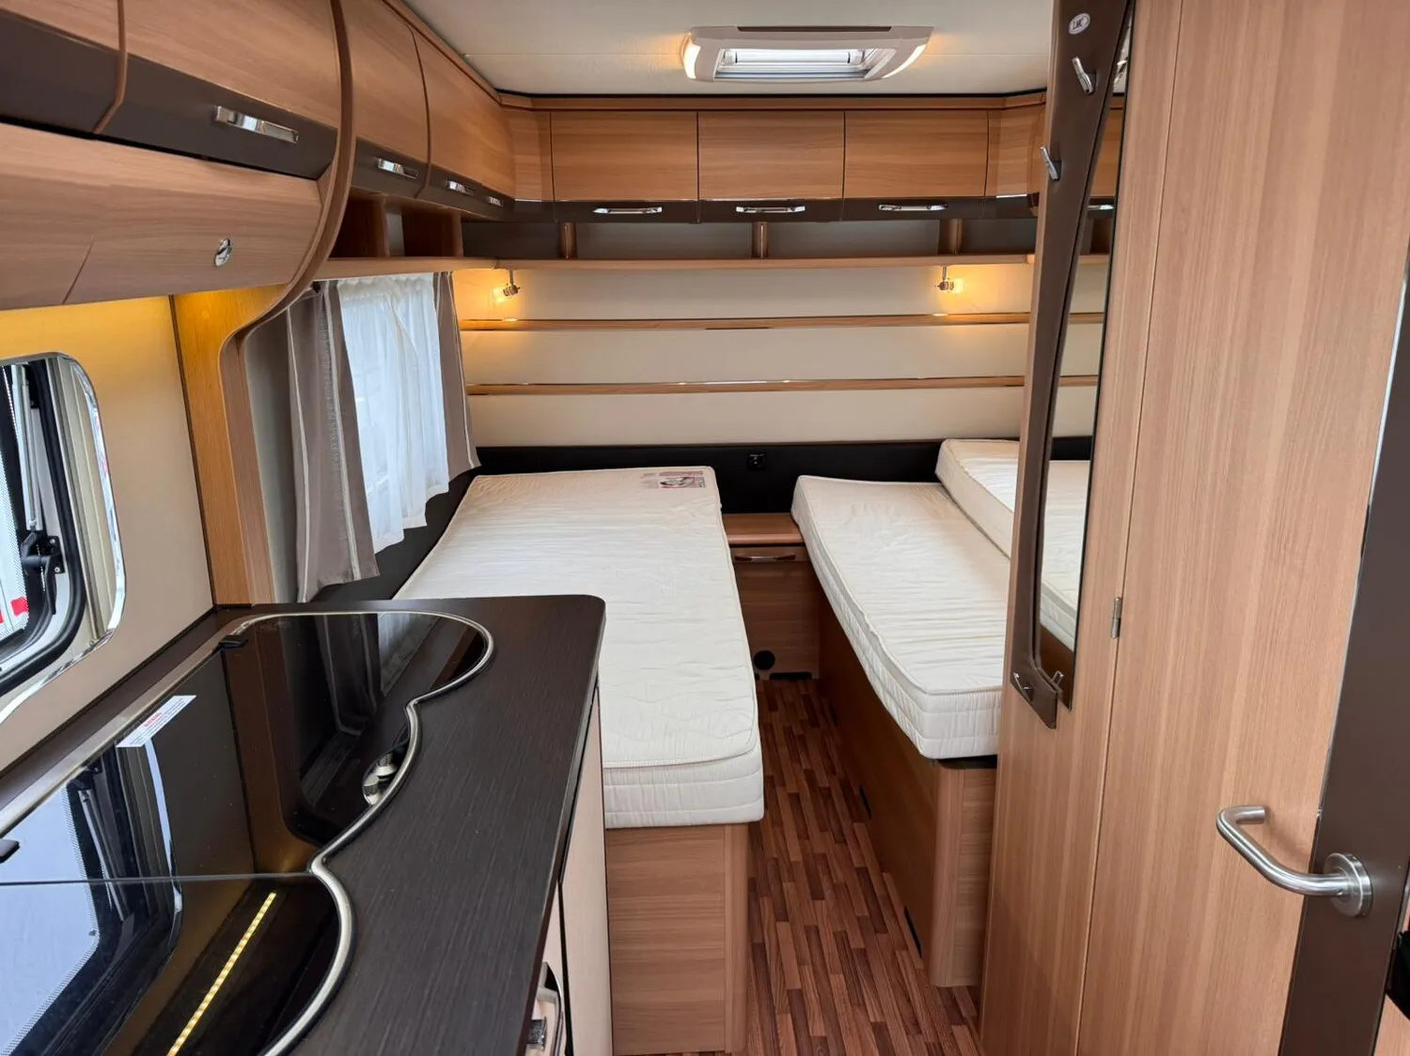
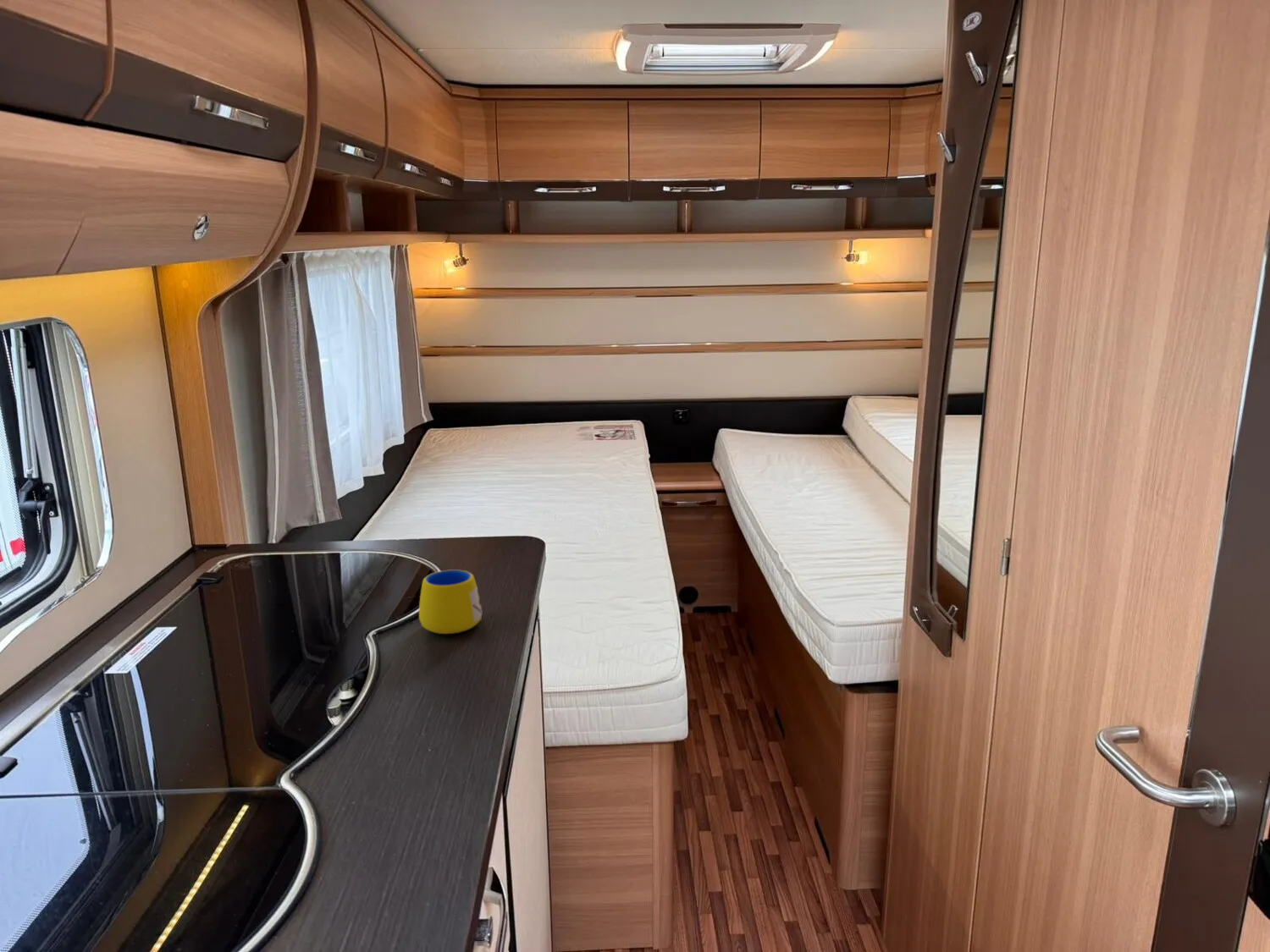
+ mug [418,569,483,635]
